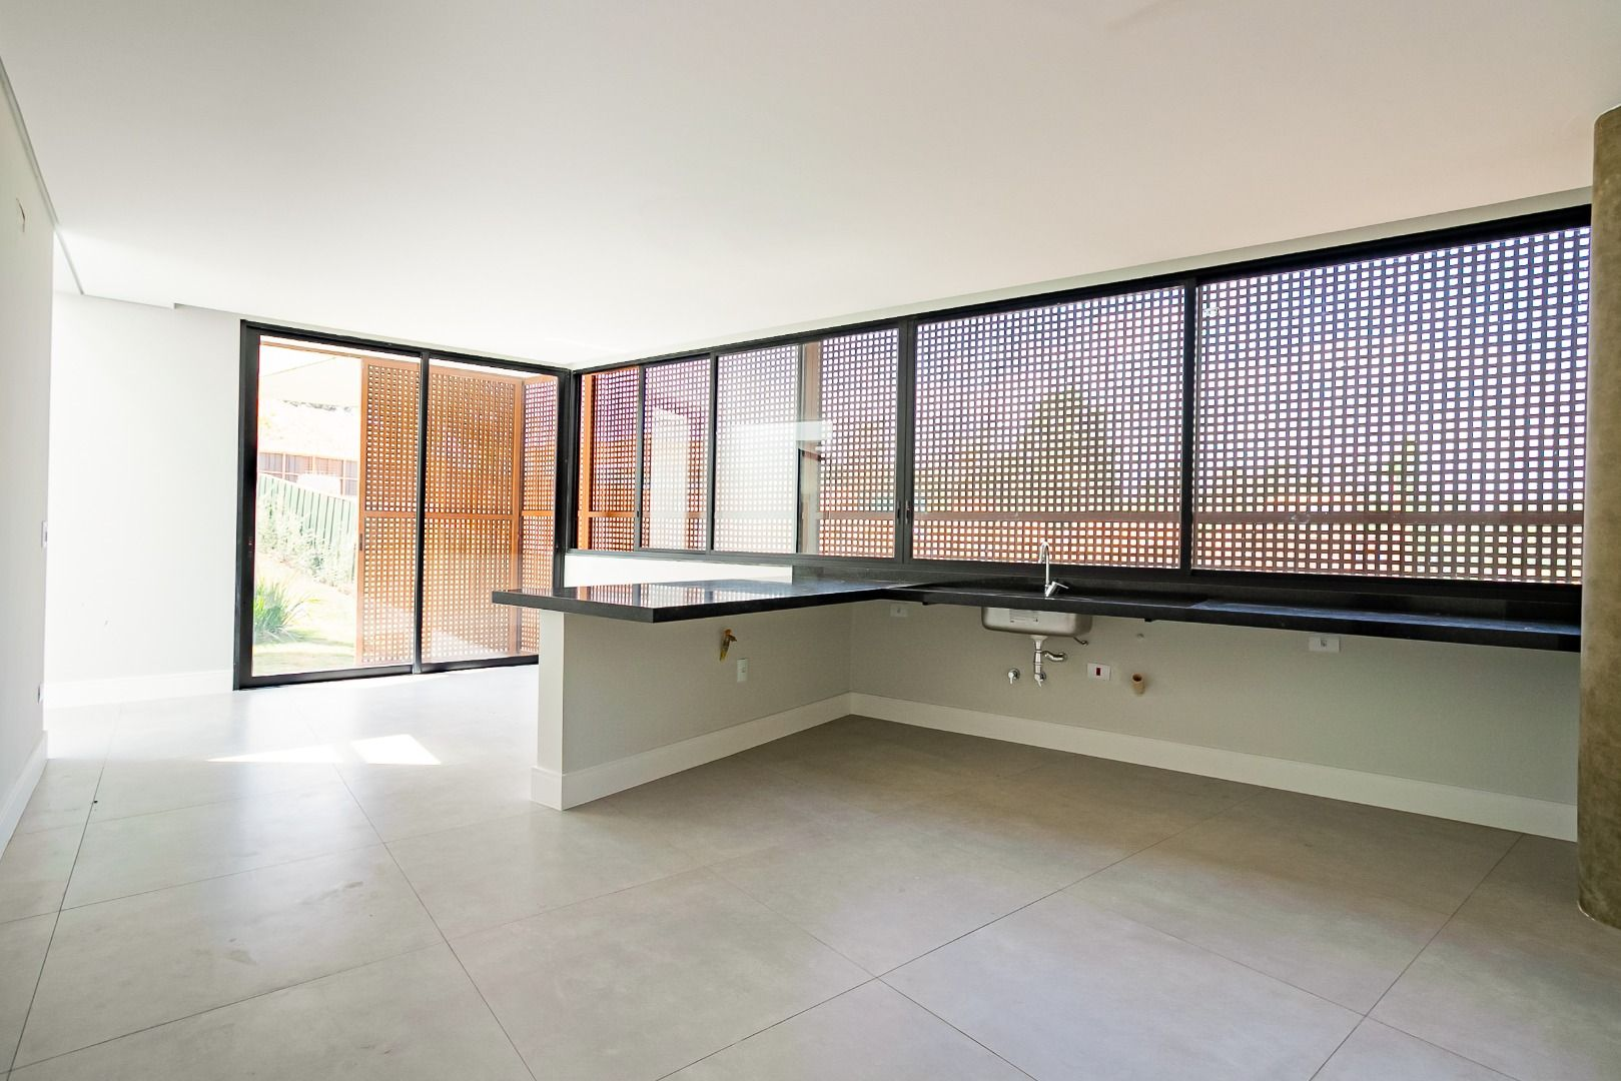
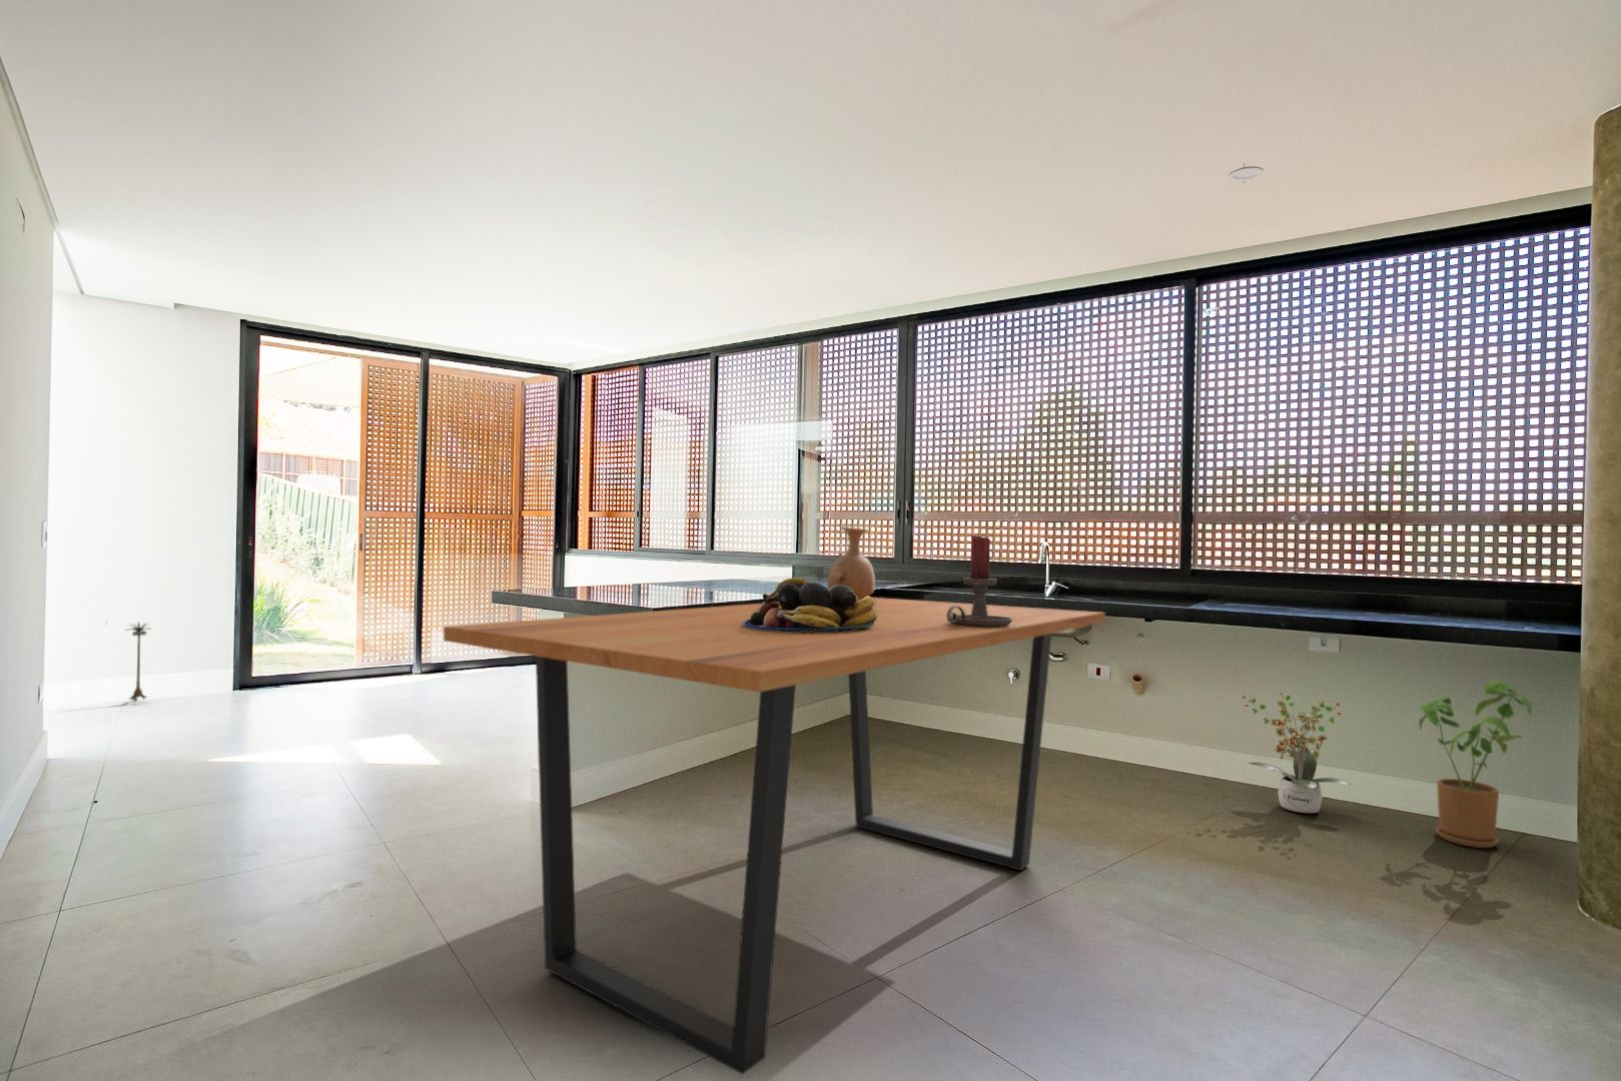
+ fruit bowl [744,577,877,631]
+ recessed light [1228,162,1265,185]
+ house plant [1418,679,1537,849]
+ potted plant [1242,691,1353,813]
+ dining table [443,596,1107,1075]
+ candle holder [946,534,1013,627]
+ palm tree [124,620,154,702]
+ vase [826,526,876,601]
